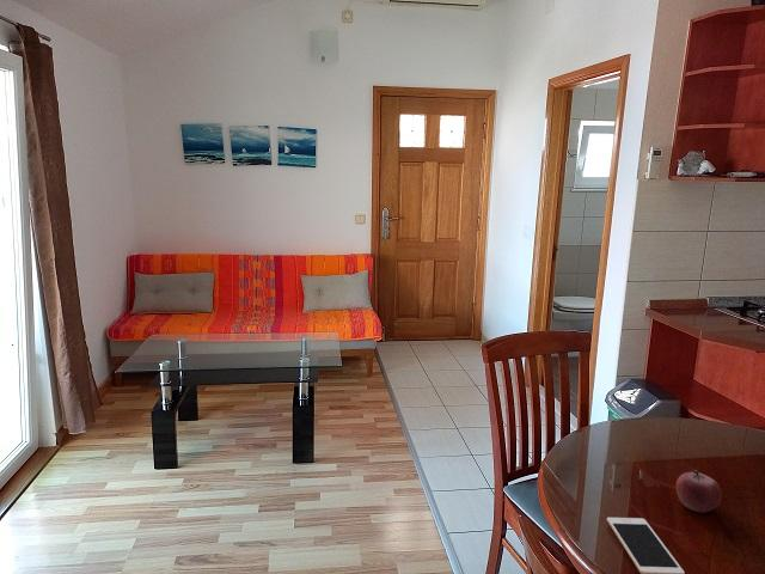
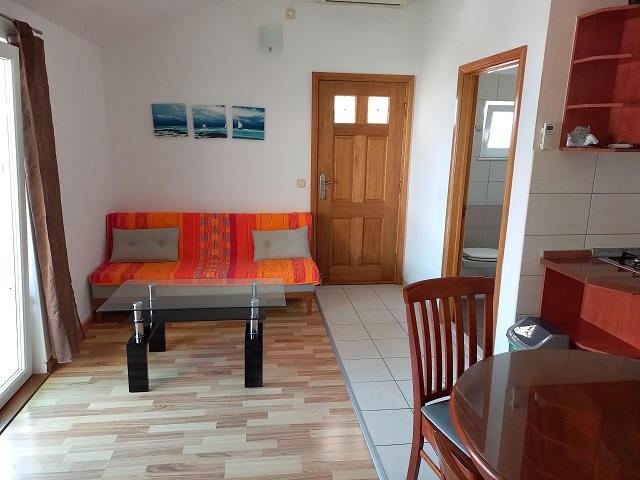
- fruit [675,469,723,514]
- cell phone [606,517,686,574]
